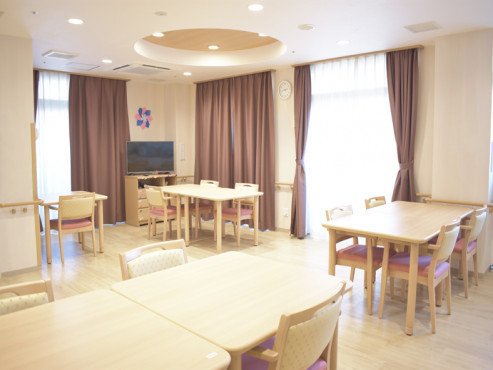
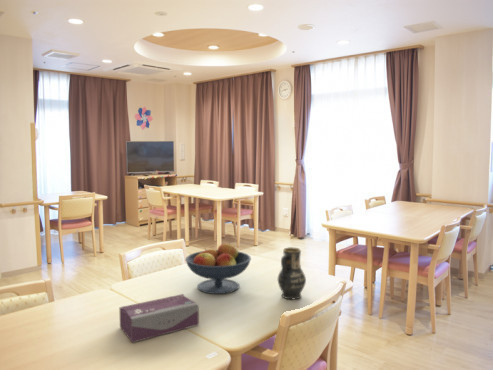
+ fruit bowl [184,241,252,295]
+ tissue box [119,293,200,344]
+ vase [277,246,307,300]
